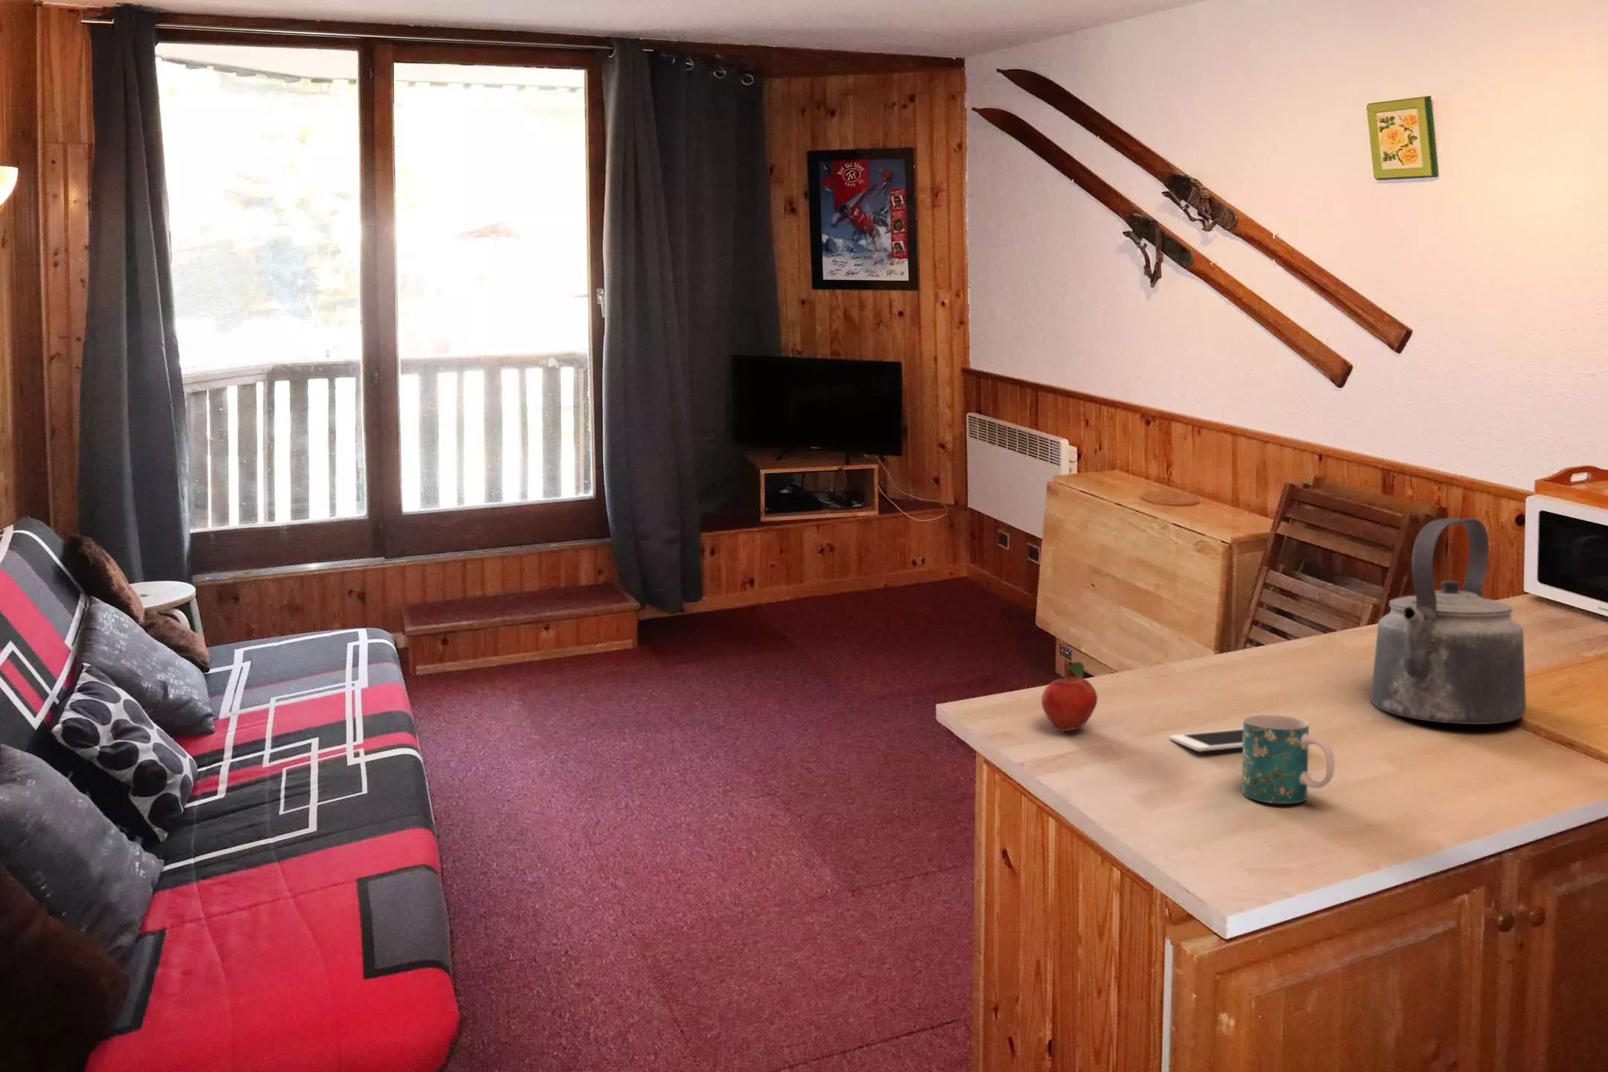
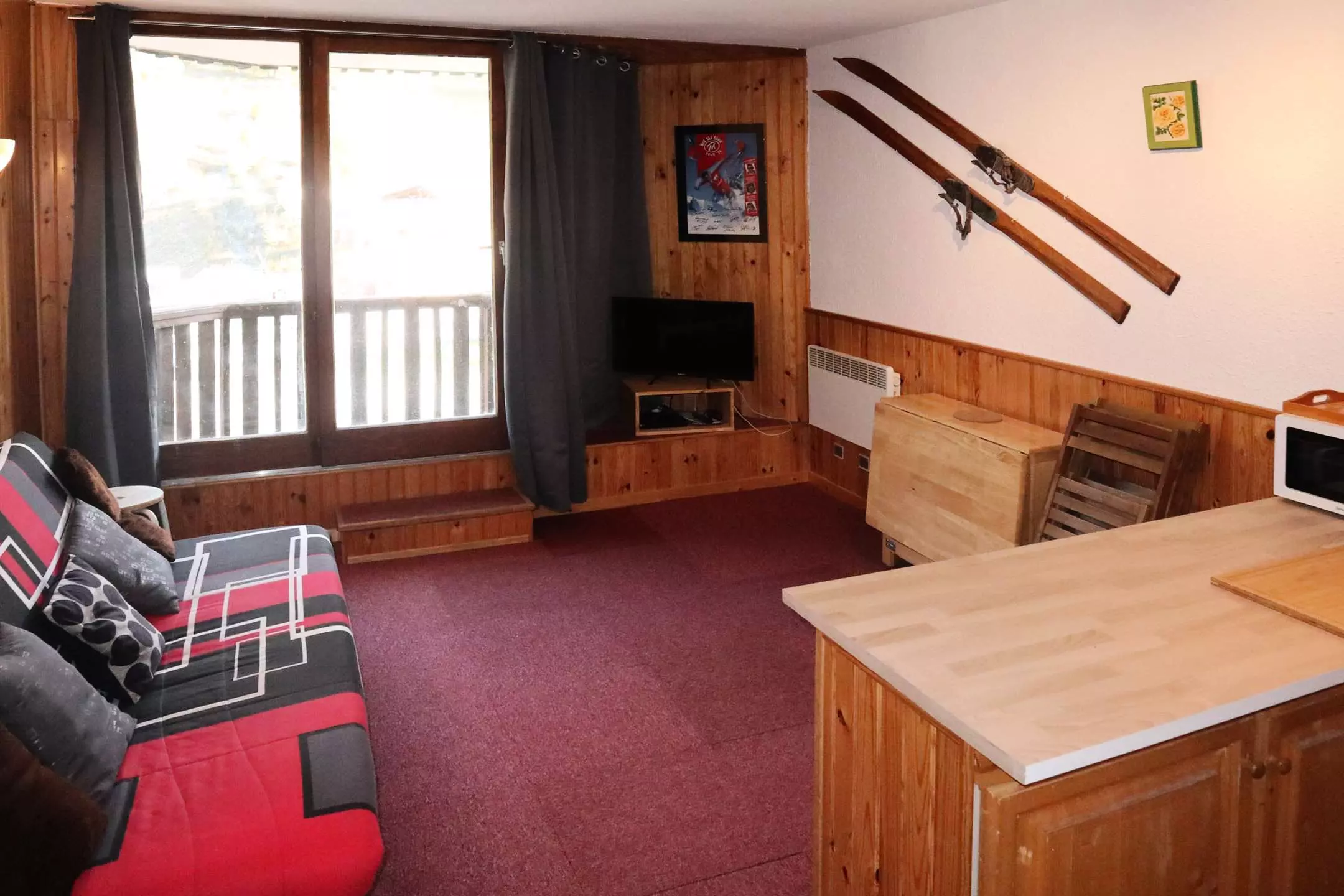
- kettle [1370,517,1527,725]
- mug [1241,714,1335,805]
- cell phone [1169,729,1243,751]
- fruit [1041,662,1098,732]
